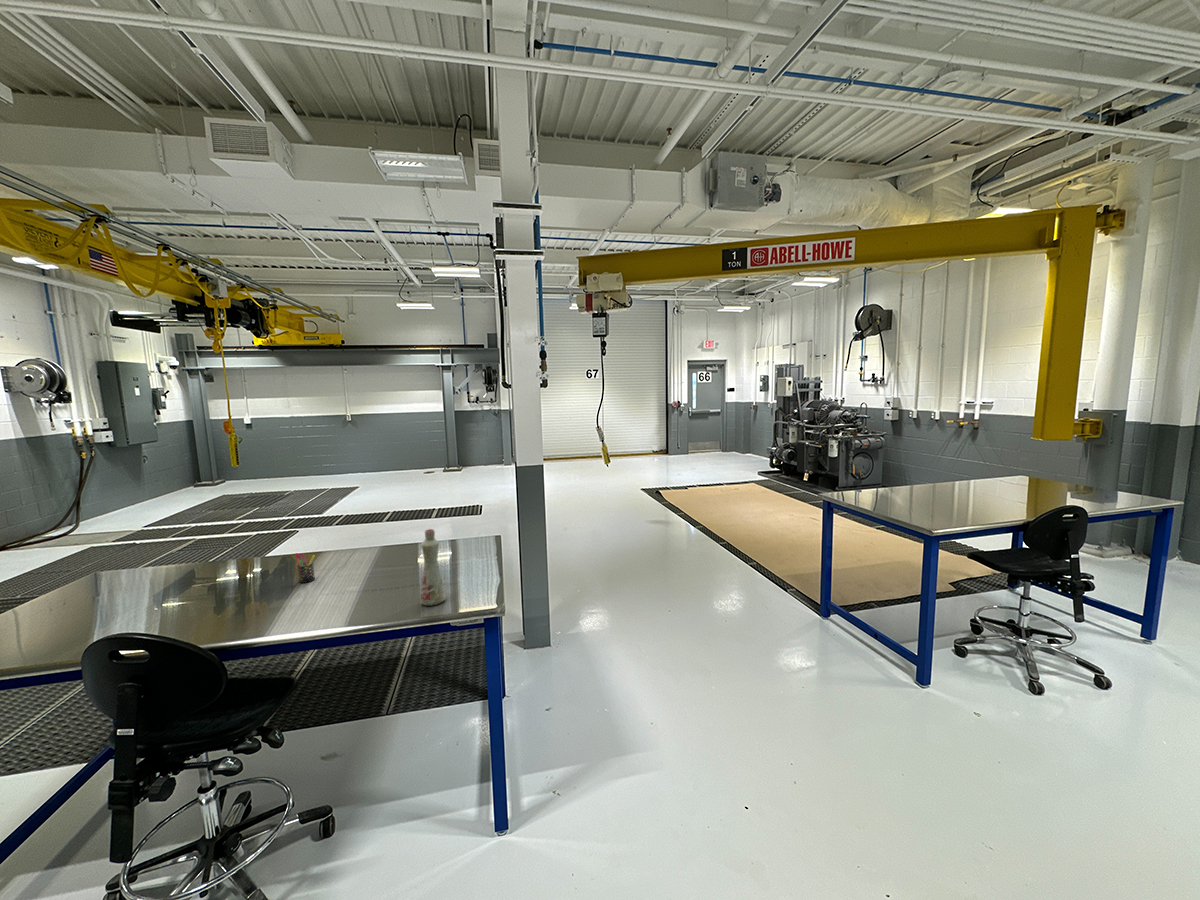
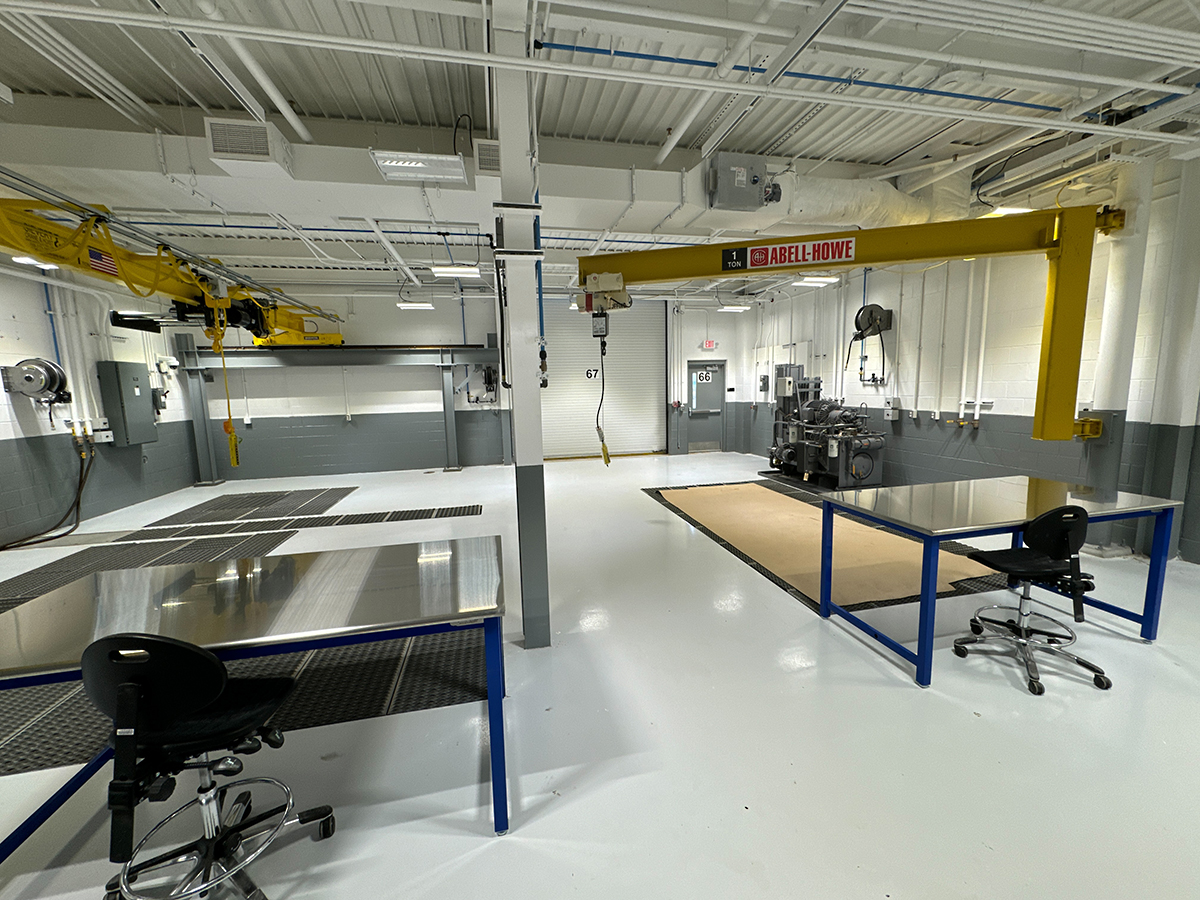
- bottle [419,528,447,607]
- pen holder [294,552,316,584]
